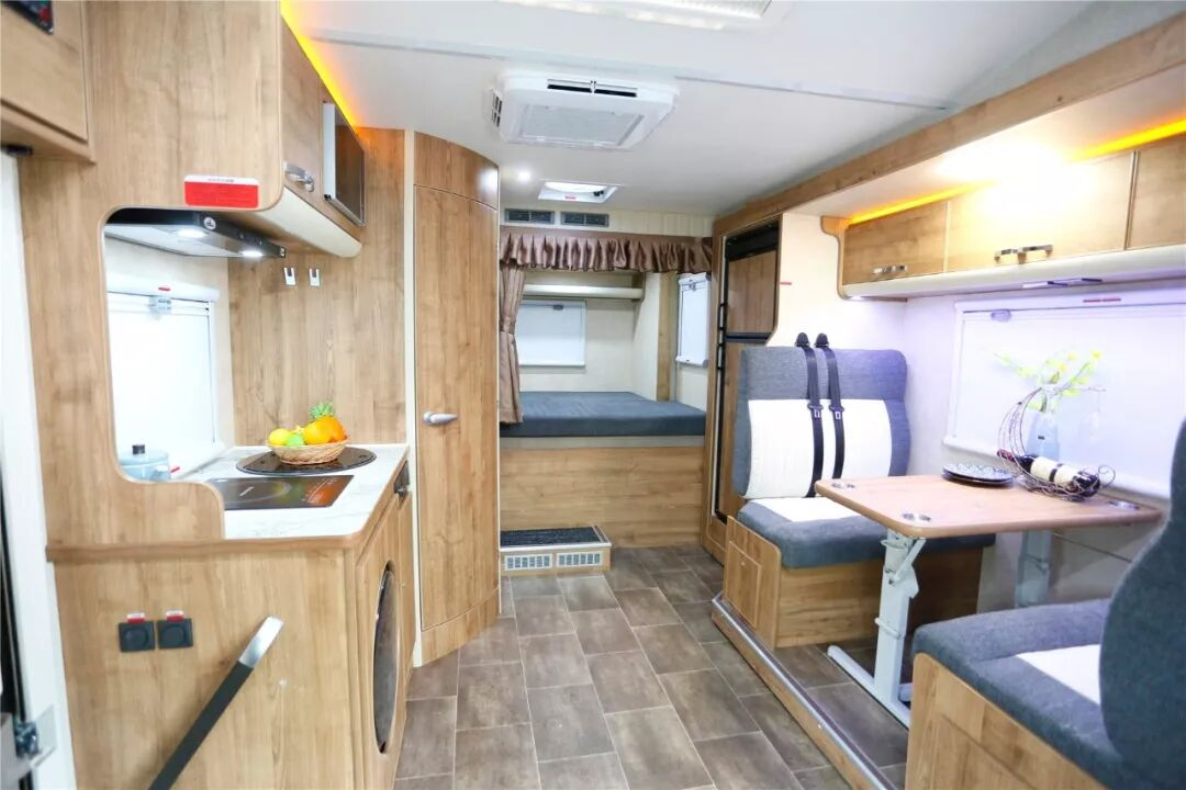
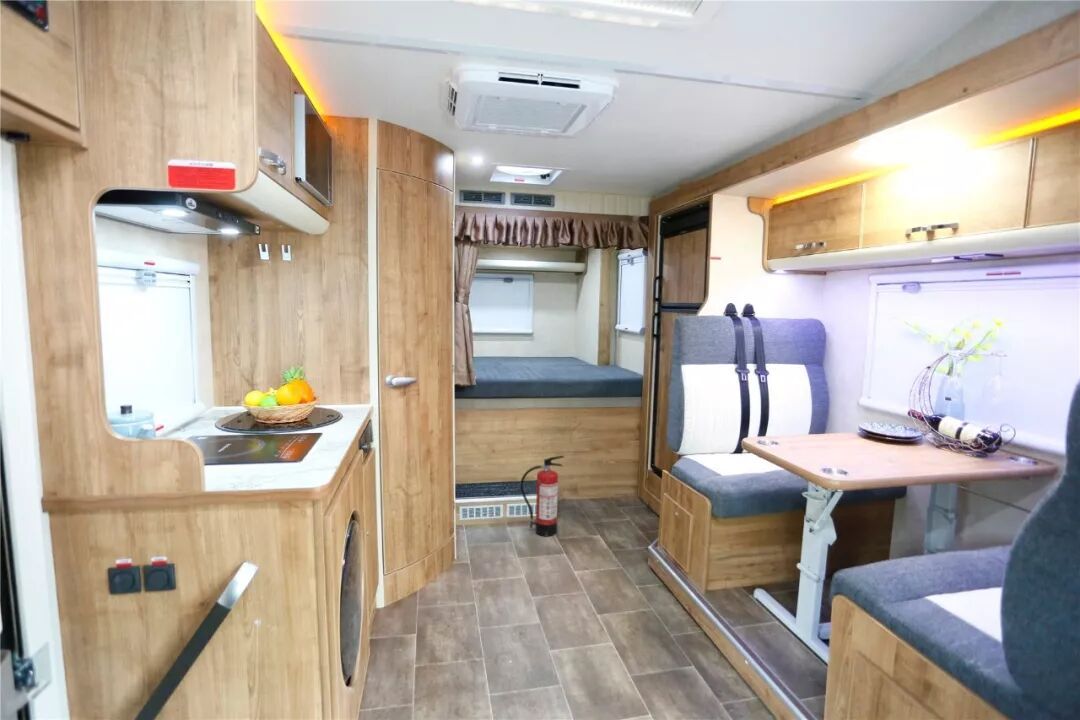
+ fire extinguisher [519,455,565,537]
